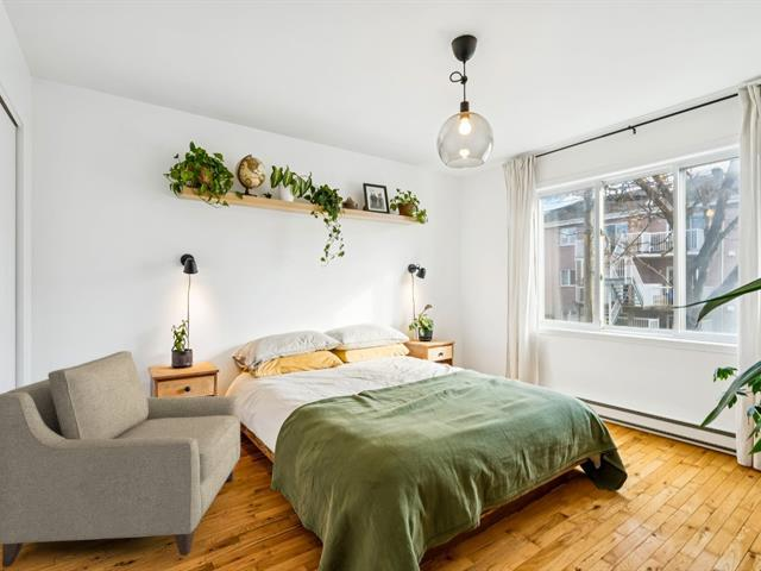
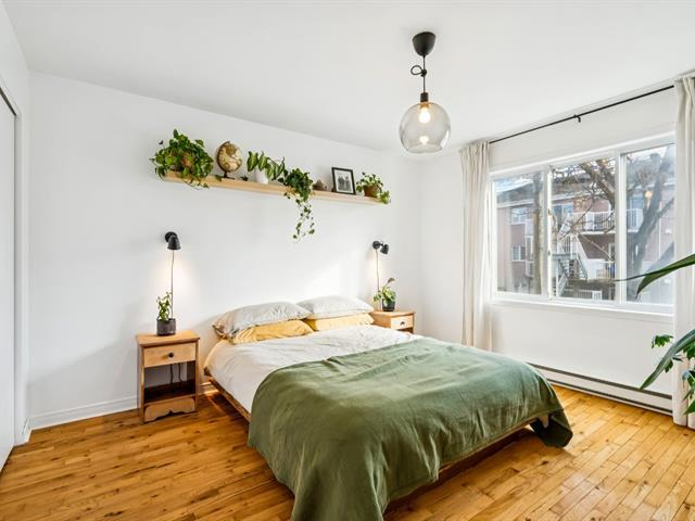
- chair [0,350,241,569]
